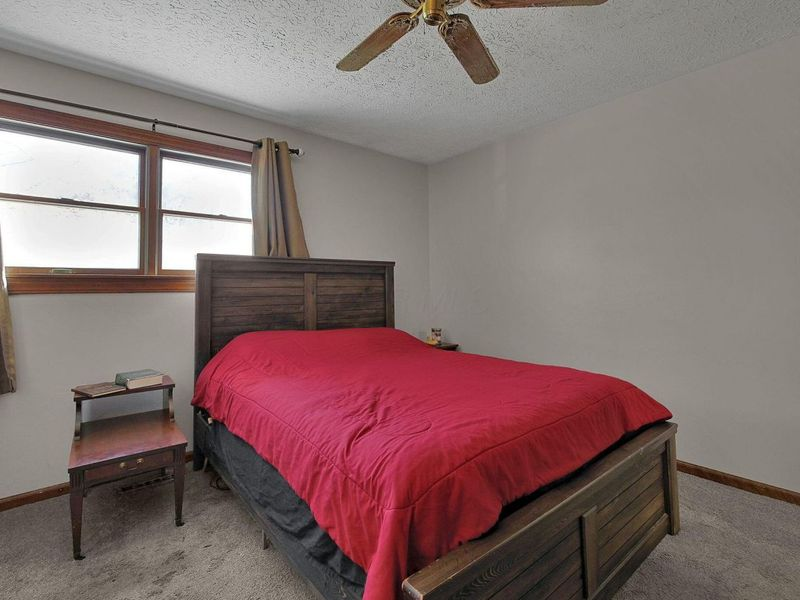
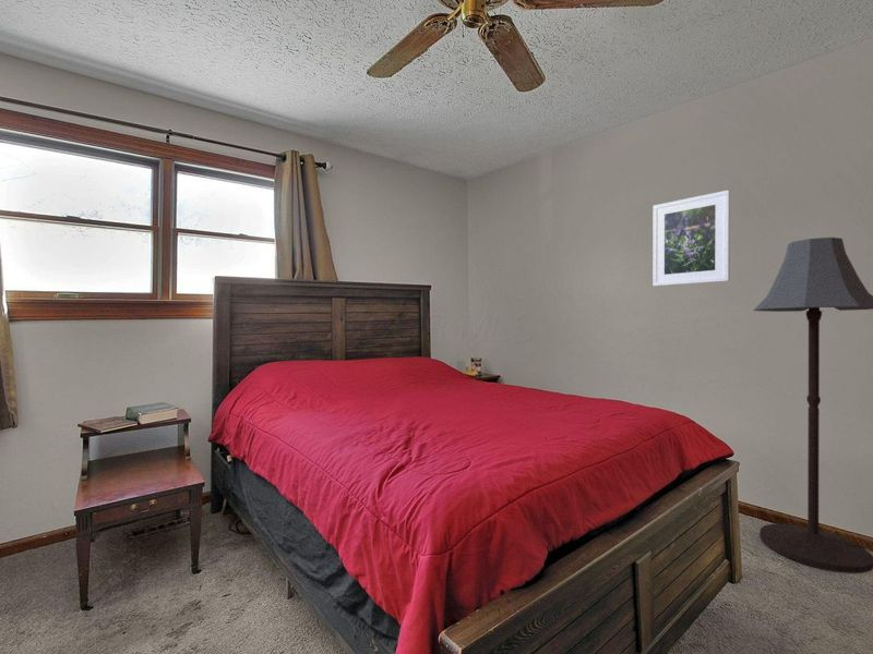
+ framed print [651,190,731,288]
+ floor lamp [752,237,873,574]
